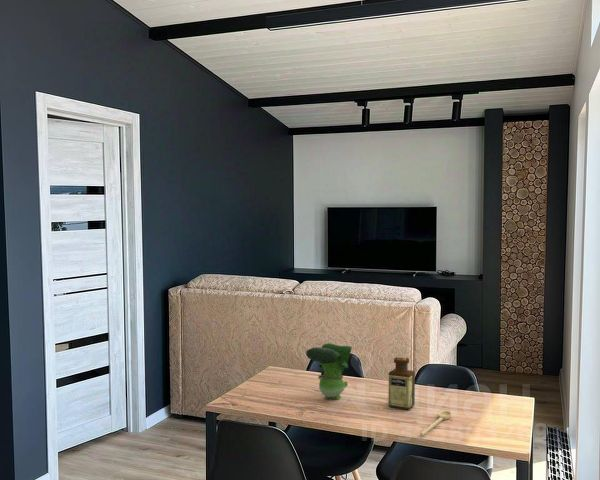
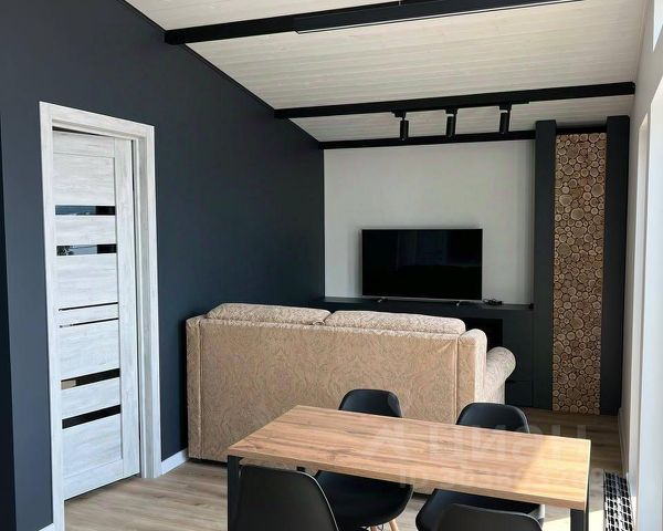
- toy figurine [305,342,353,401]
- bottle [387,355,416,411]
- spoon [419,410,452,437]
